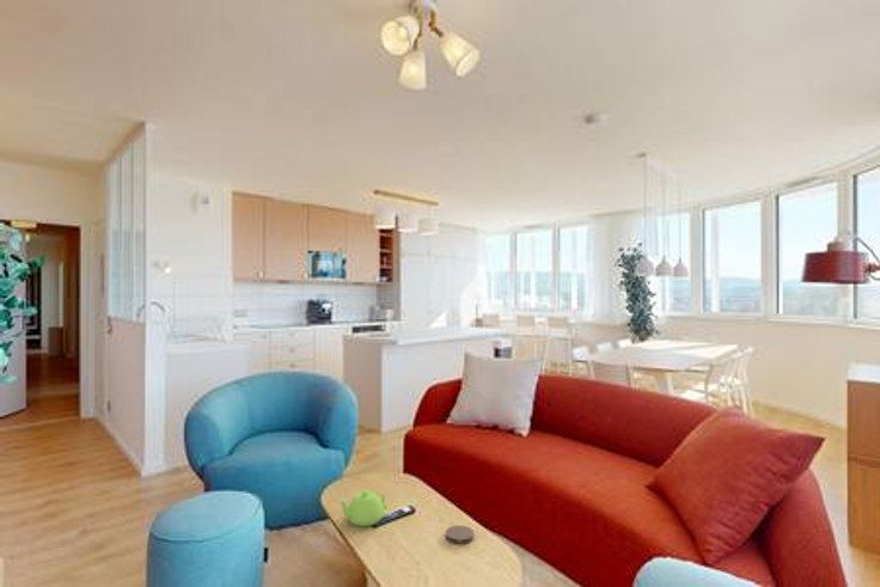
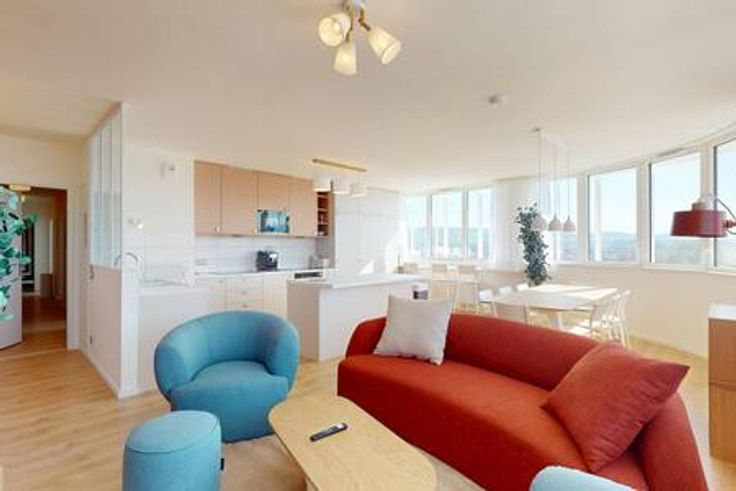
- coaster [445,524,475,545]
- teapot [337,489,387,527]
